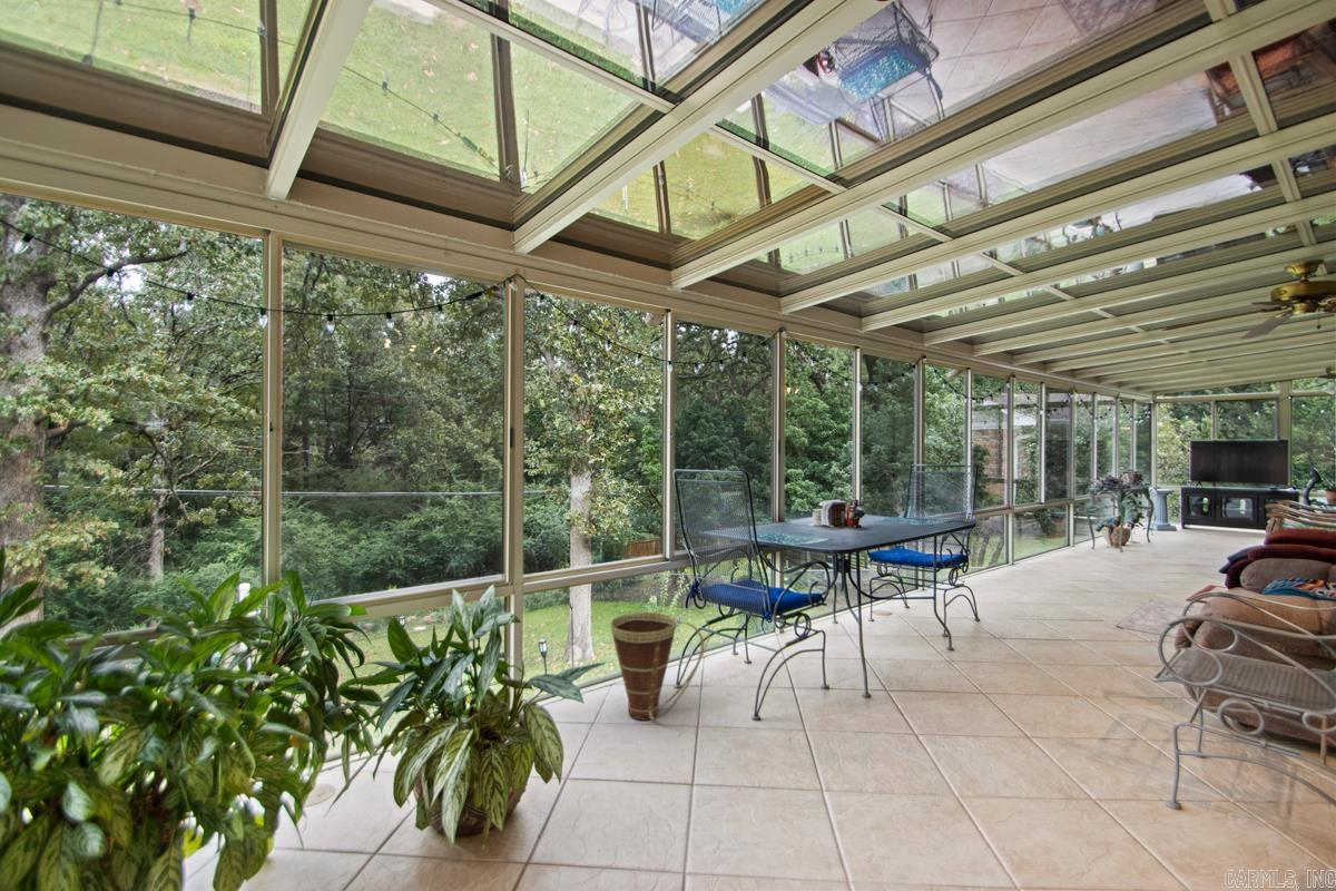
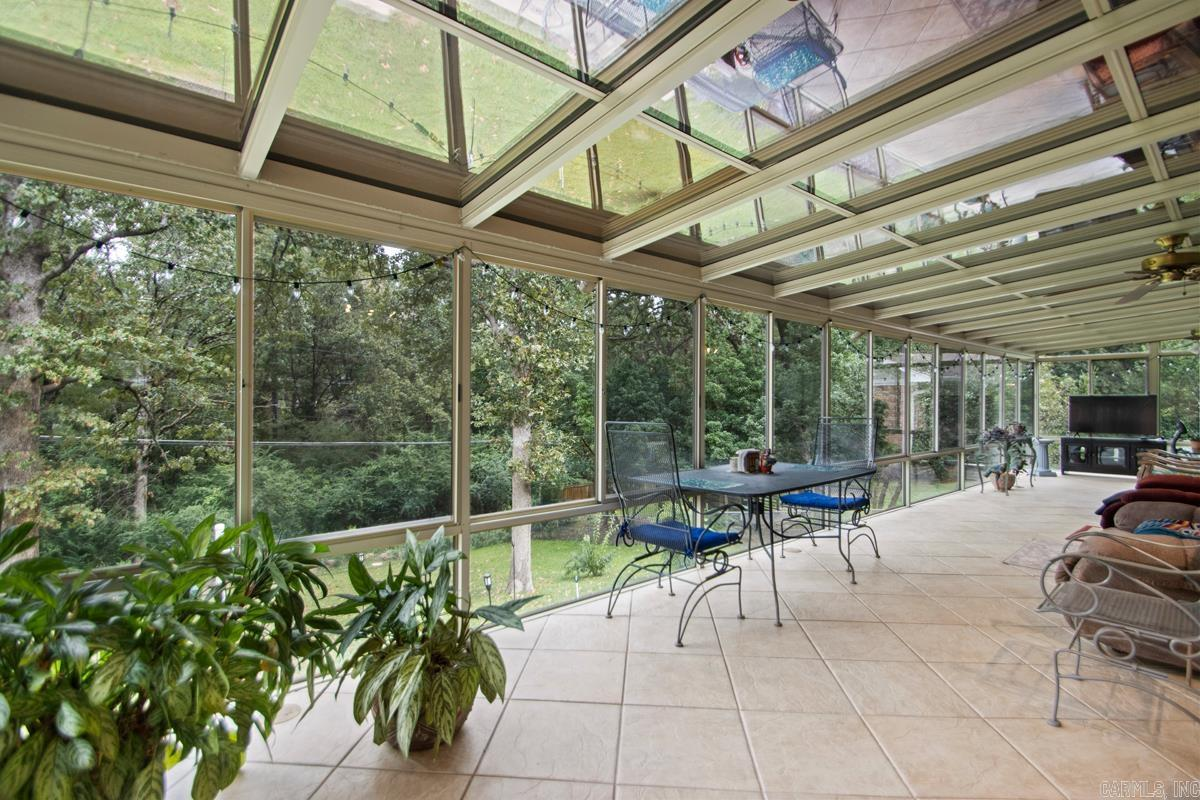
- basket [609,607,711,721]
